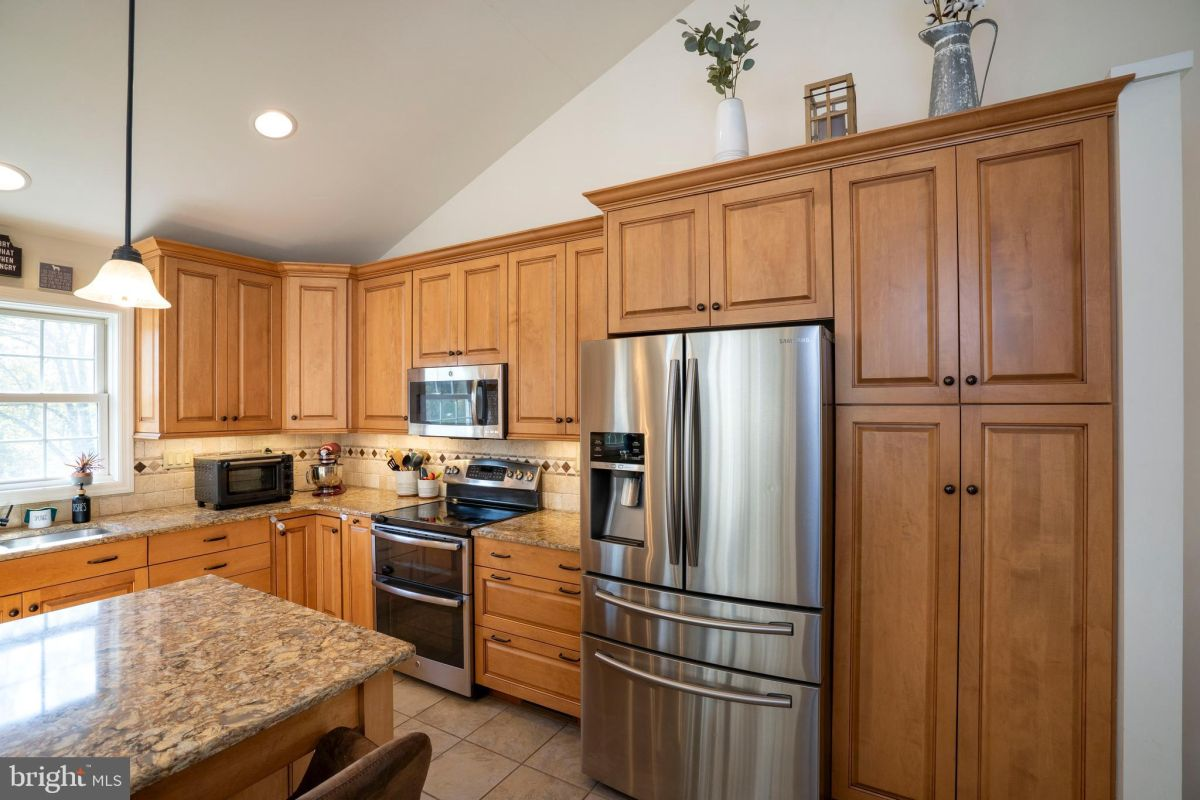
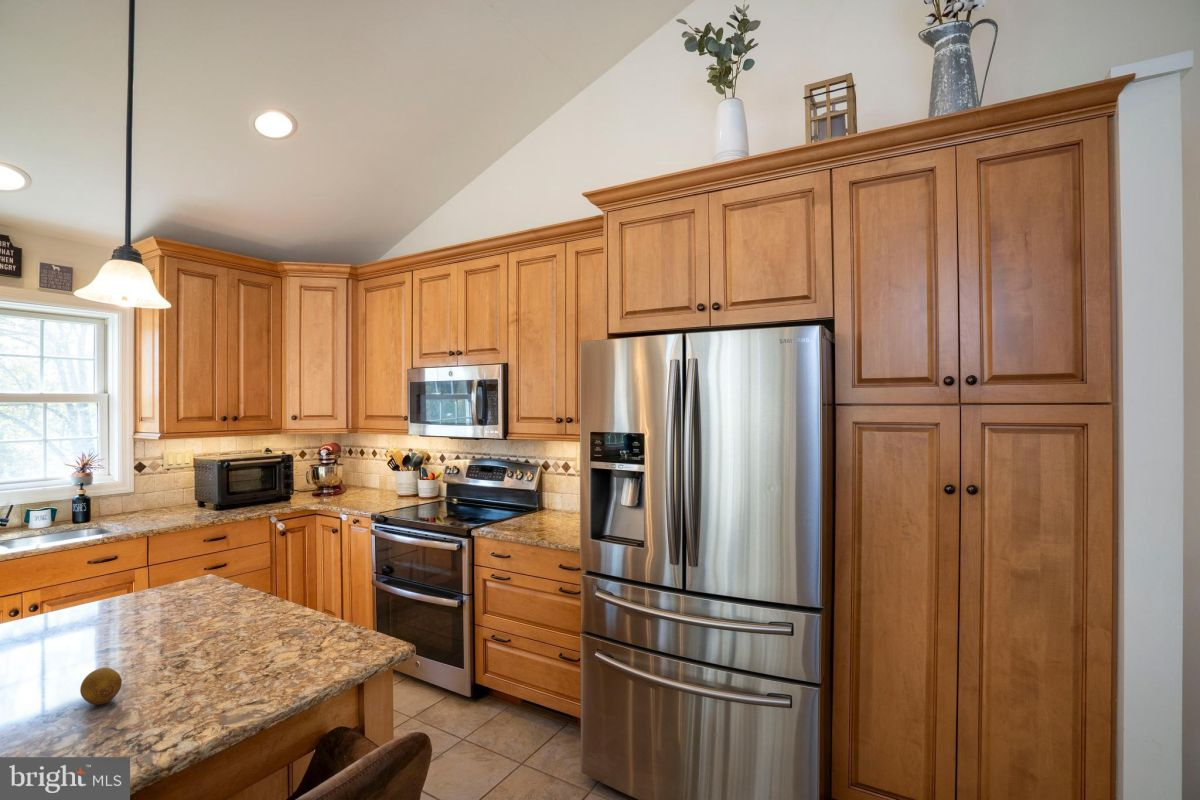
+ fruit [79,667,123,706]
